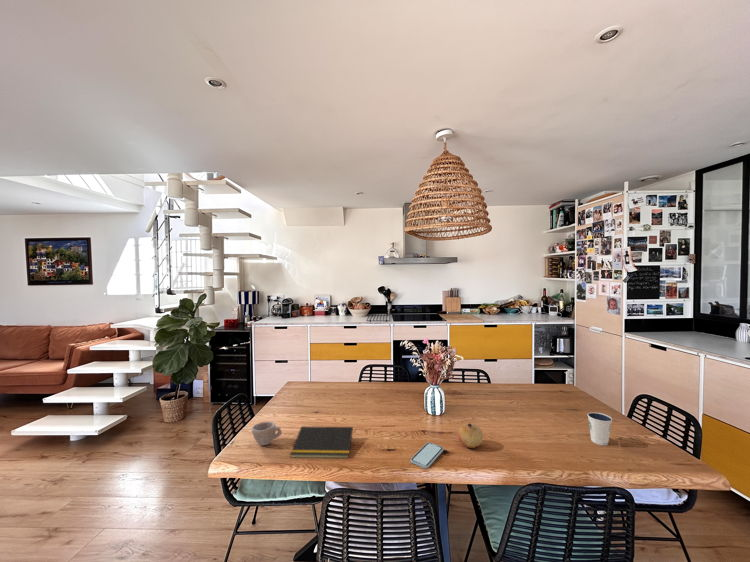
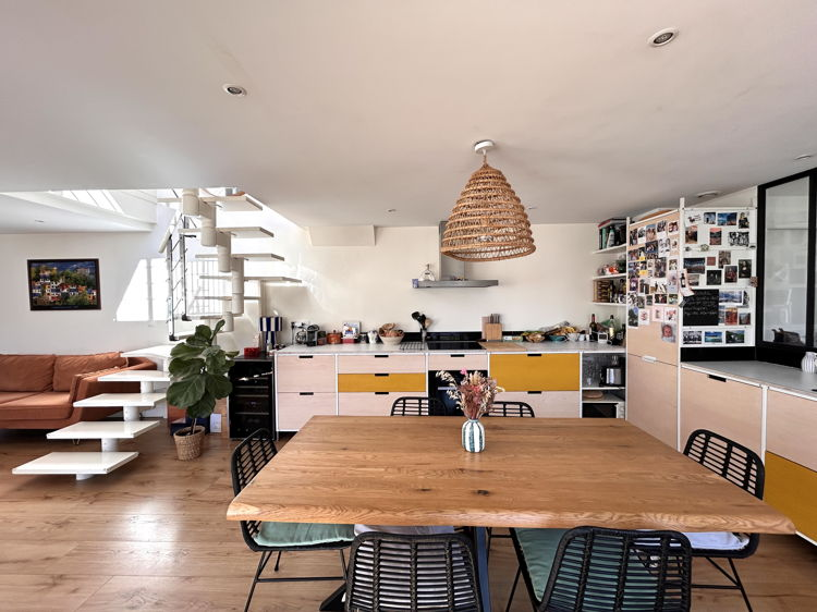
- notepad [289,425,354,459]
- smartphone [410,442,444,469]
- dixie cup [586,411,613,446]
- cup [251,421,282,446]
- fruit [457,422,484,449]
